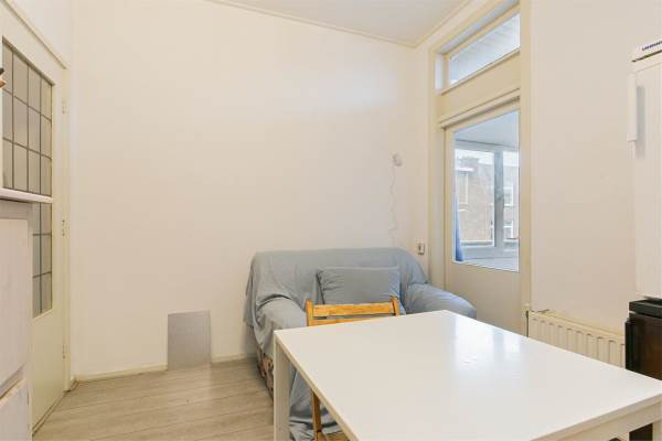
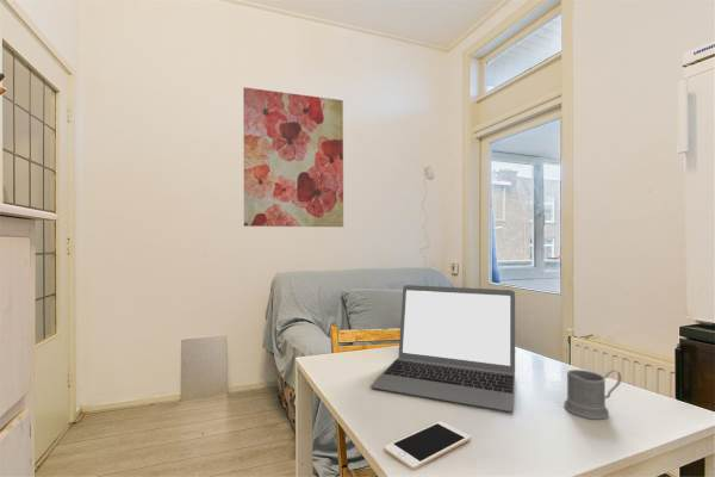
+ laptop [369,284,516,413]
+ mug [564,368,622,421]
+ cell phone [383,420,472,471]
+ wall art [242,86,344,228]
